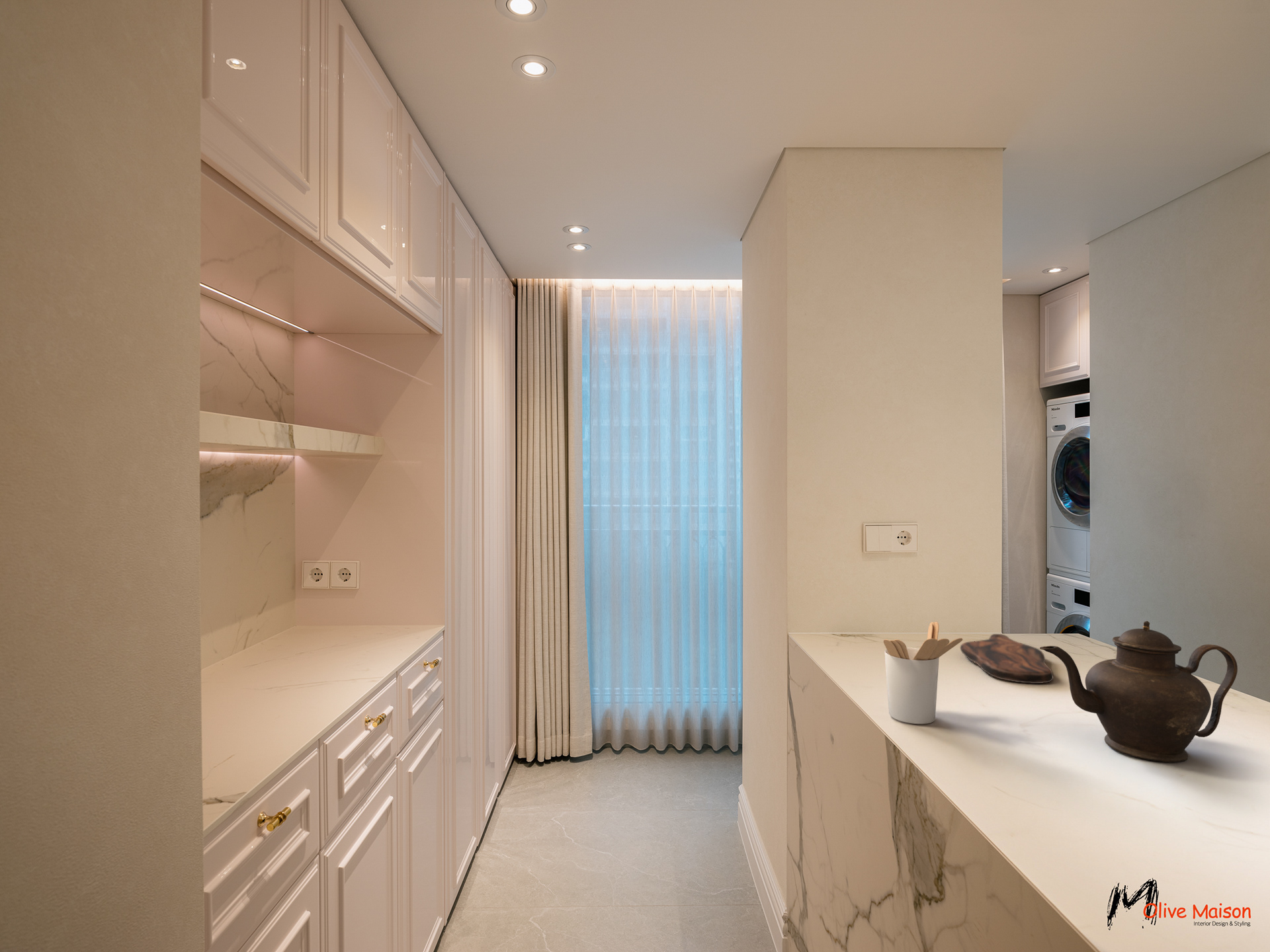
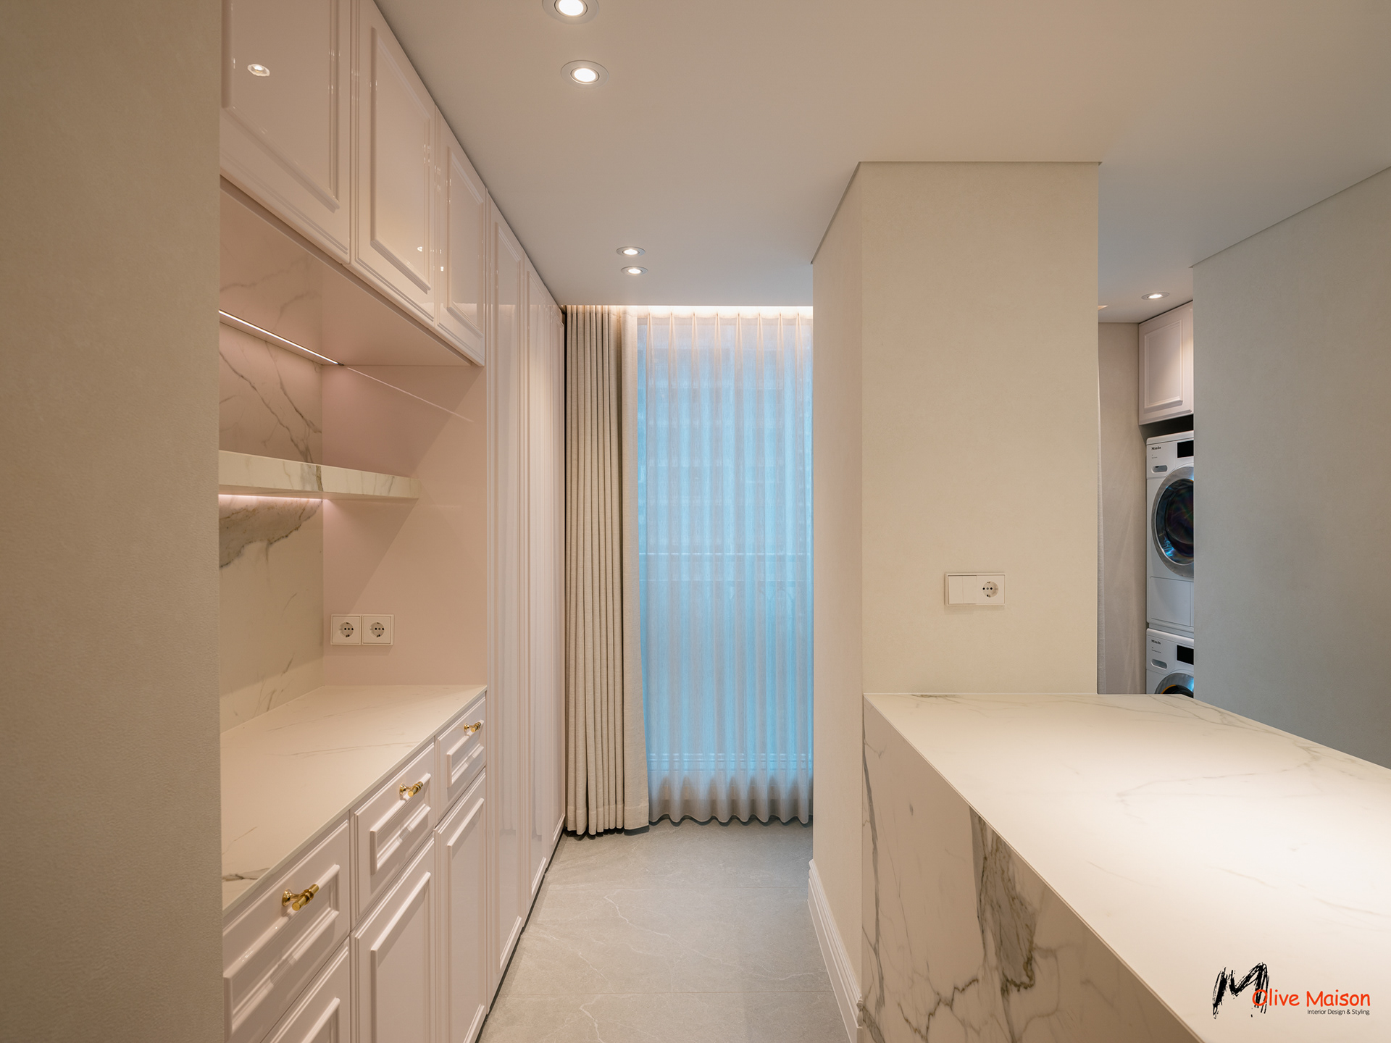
- utensil holder [883,621,963,725]
- teapot [1039,620,1238,763]
- cutting board [960,633,1054,684]
